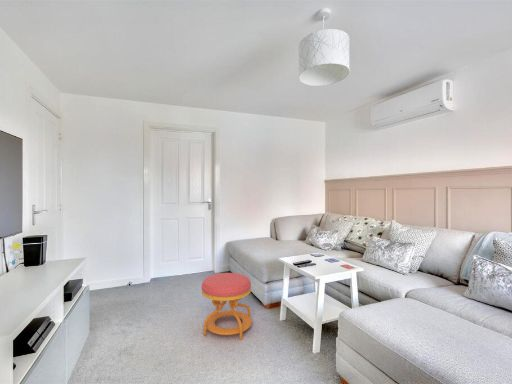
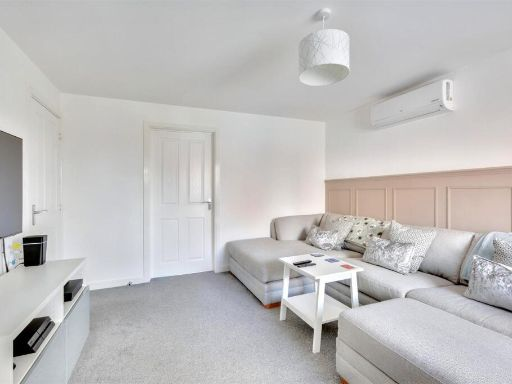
- stool [201,272,253,340]
